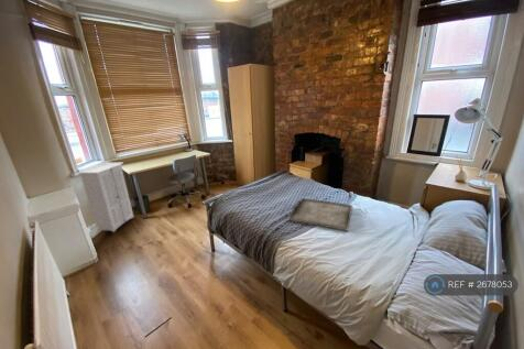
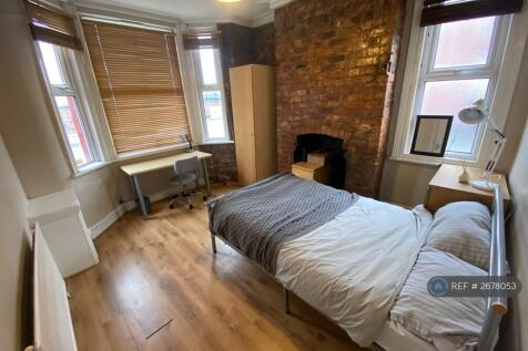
- storage cabinet [77,161,135,233]
- serving tray [287,197,353,232]
